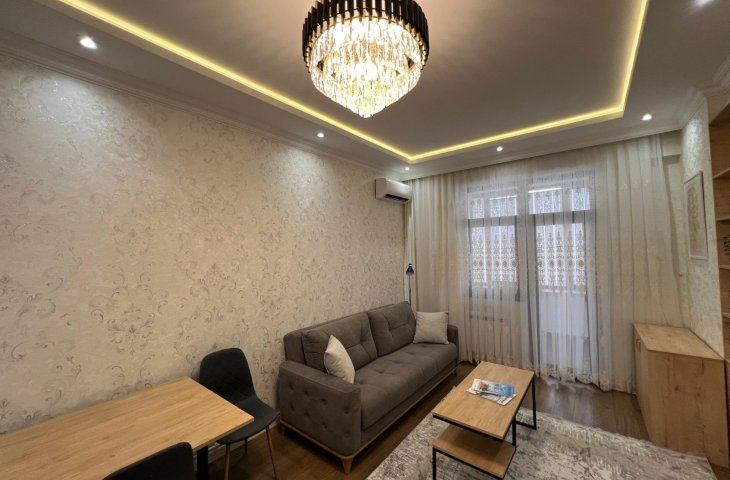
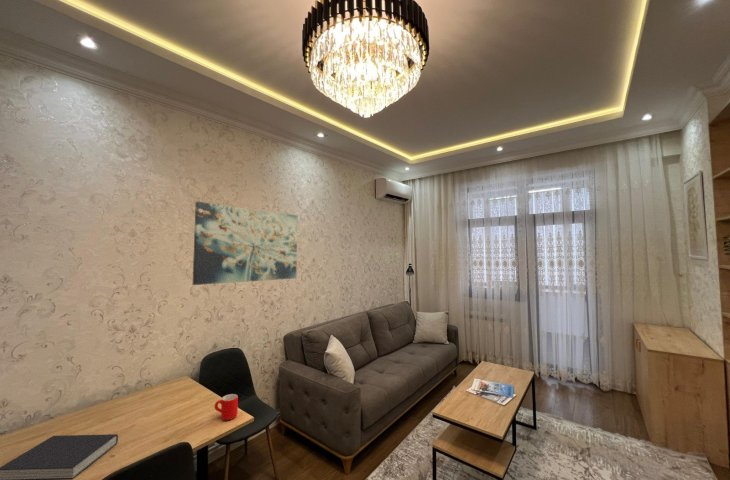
+ book [0,433,119,480]
+ wall art [192,201,298,286]
+ mug [214,393,239,421]
